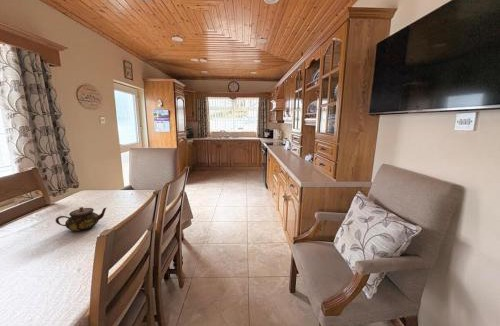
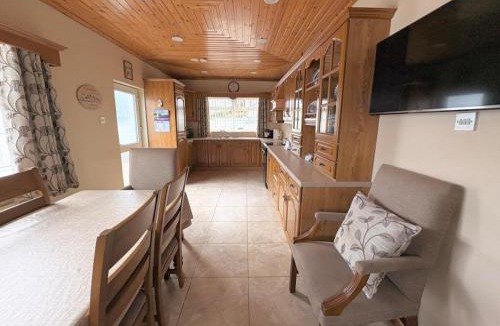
- teapot [55,206,107,232]
